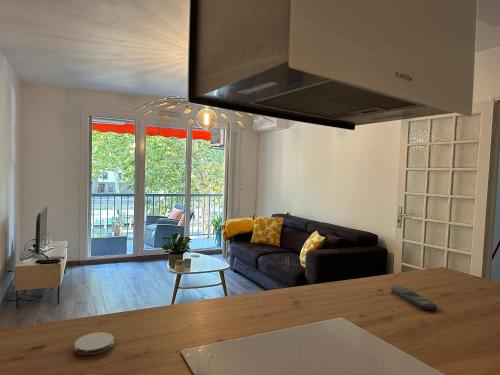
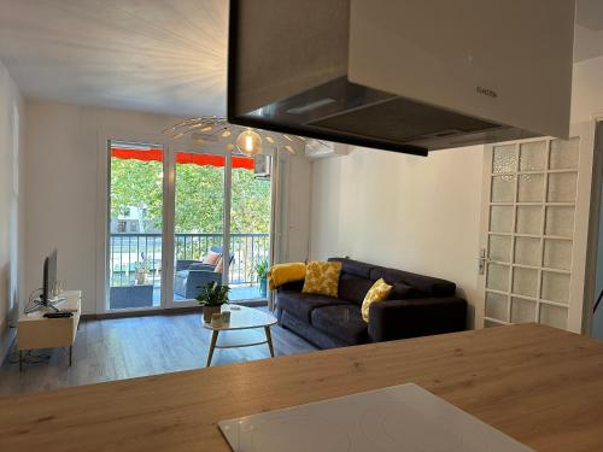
- remote control [390,285,438,311]
- coaster [73,331,115,356]
